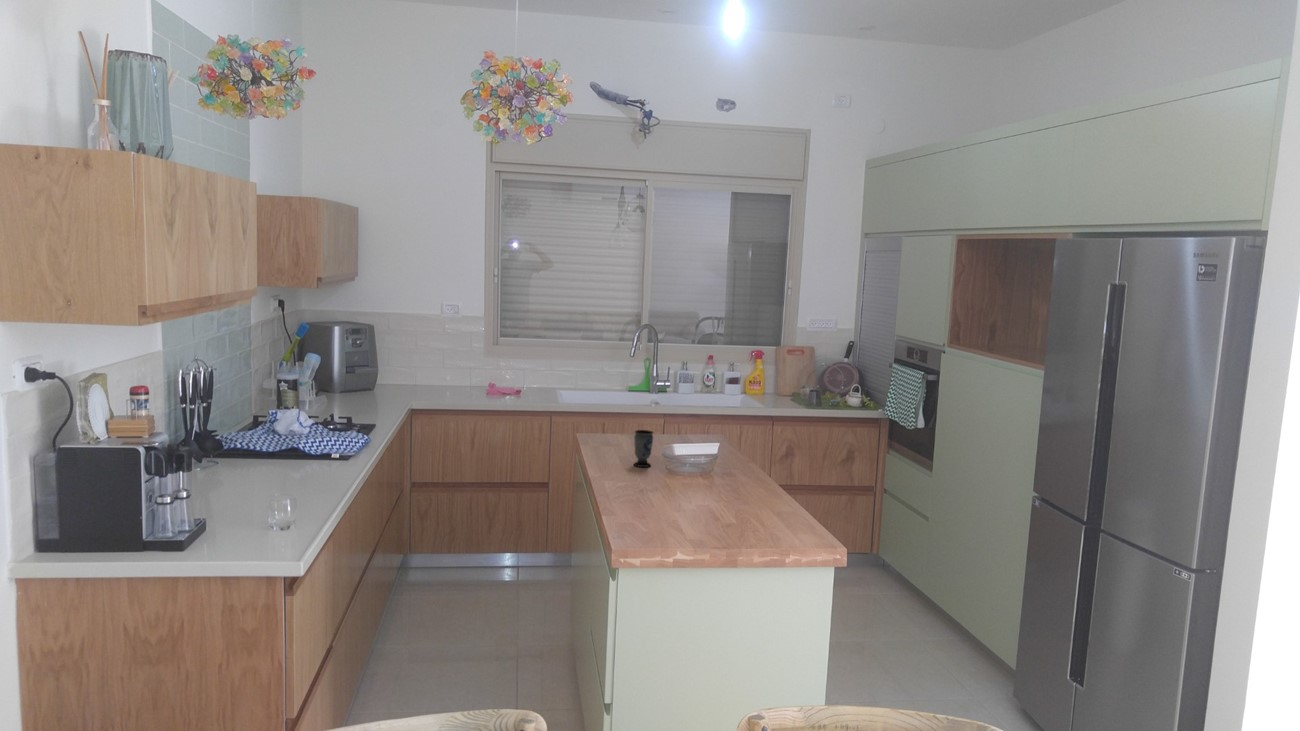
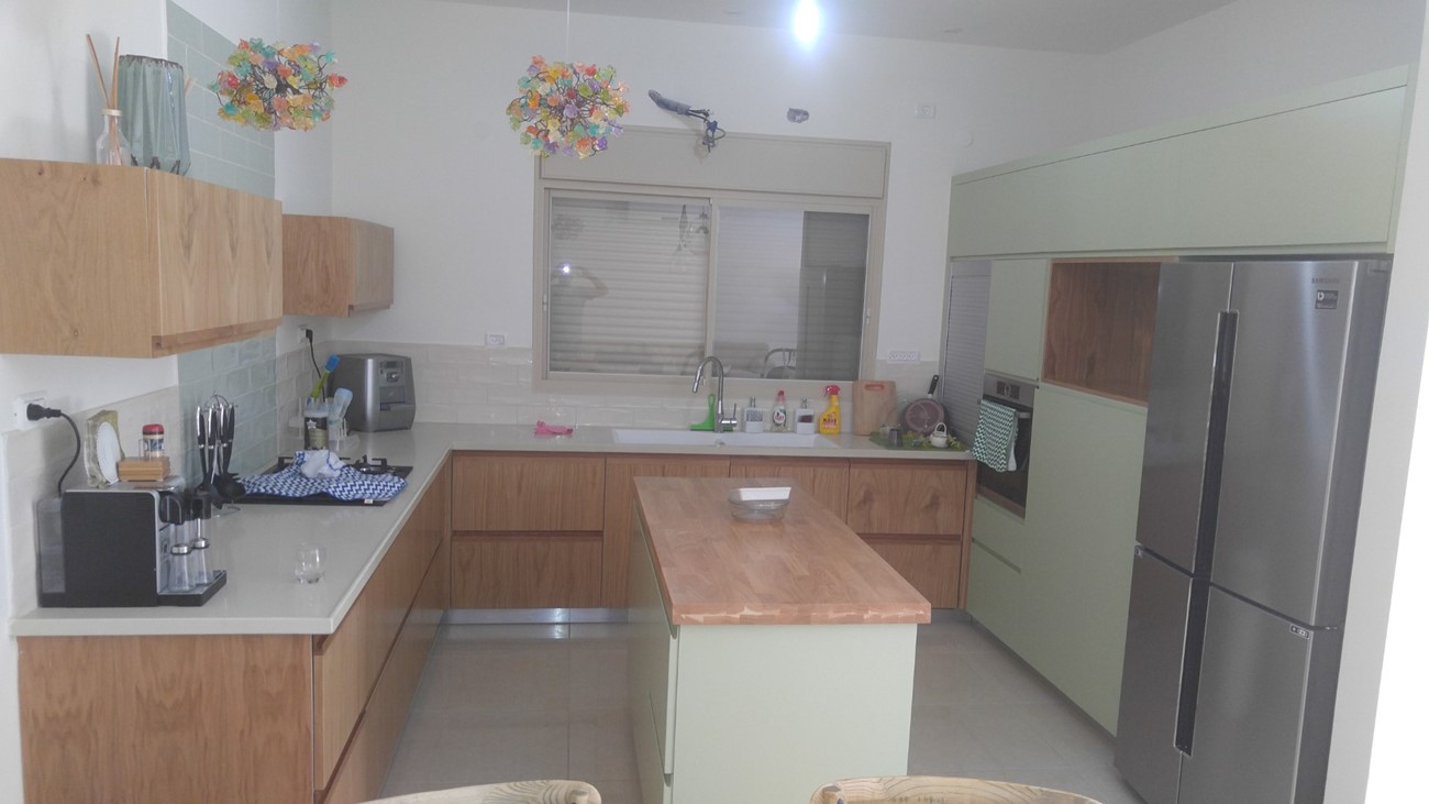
- cup [633,429,654,468]
